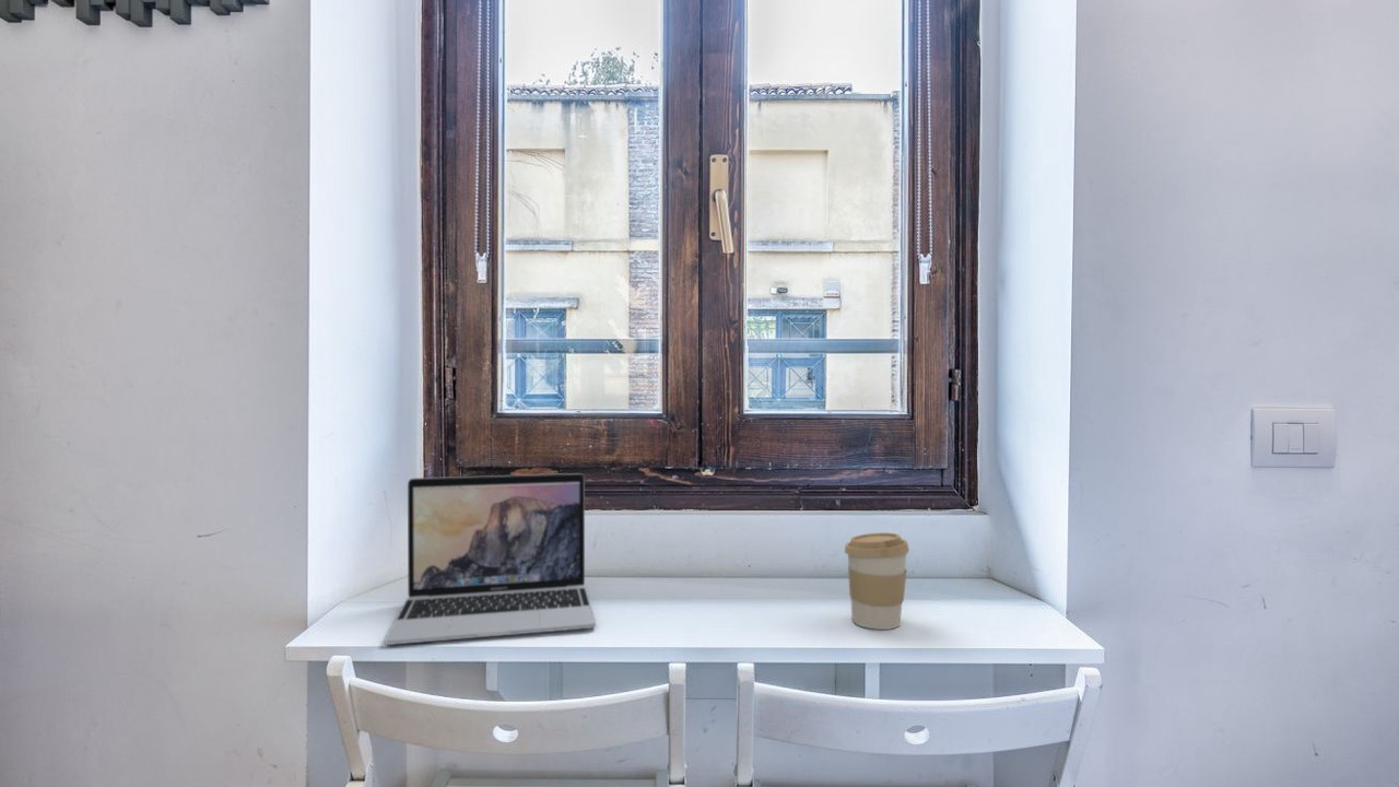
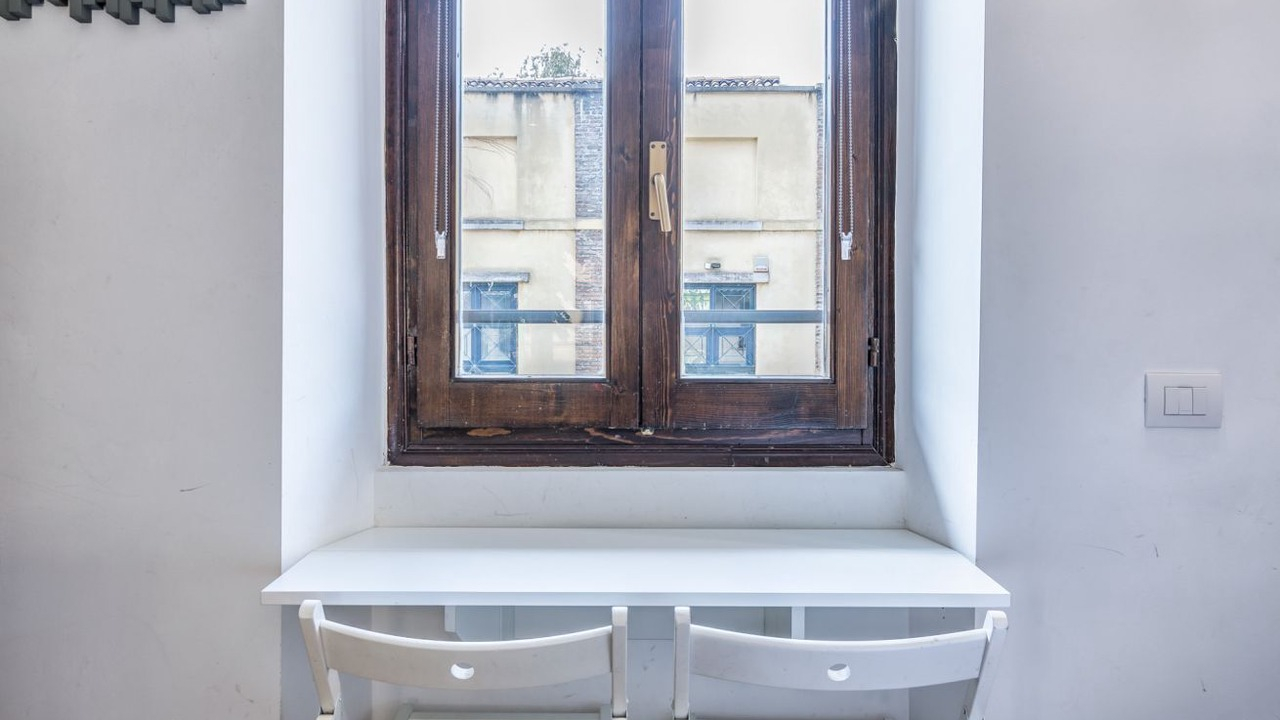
- coffee cup [844,531,910,631]
- laptop [385,472,597,646]
